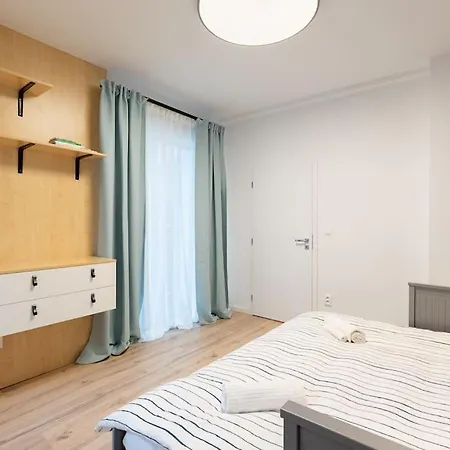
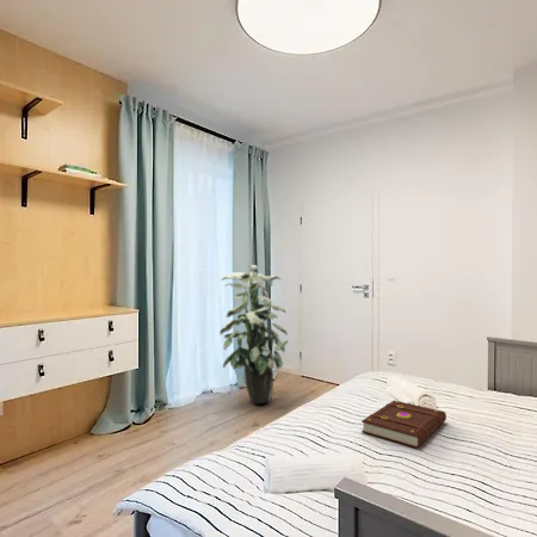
+ book [360,400,448,449]
+ indoor plant [218,264,289,405]
